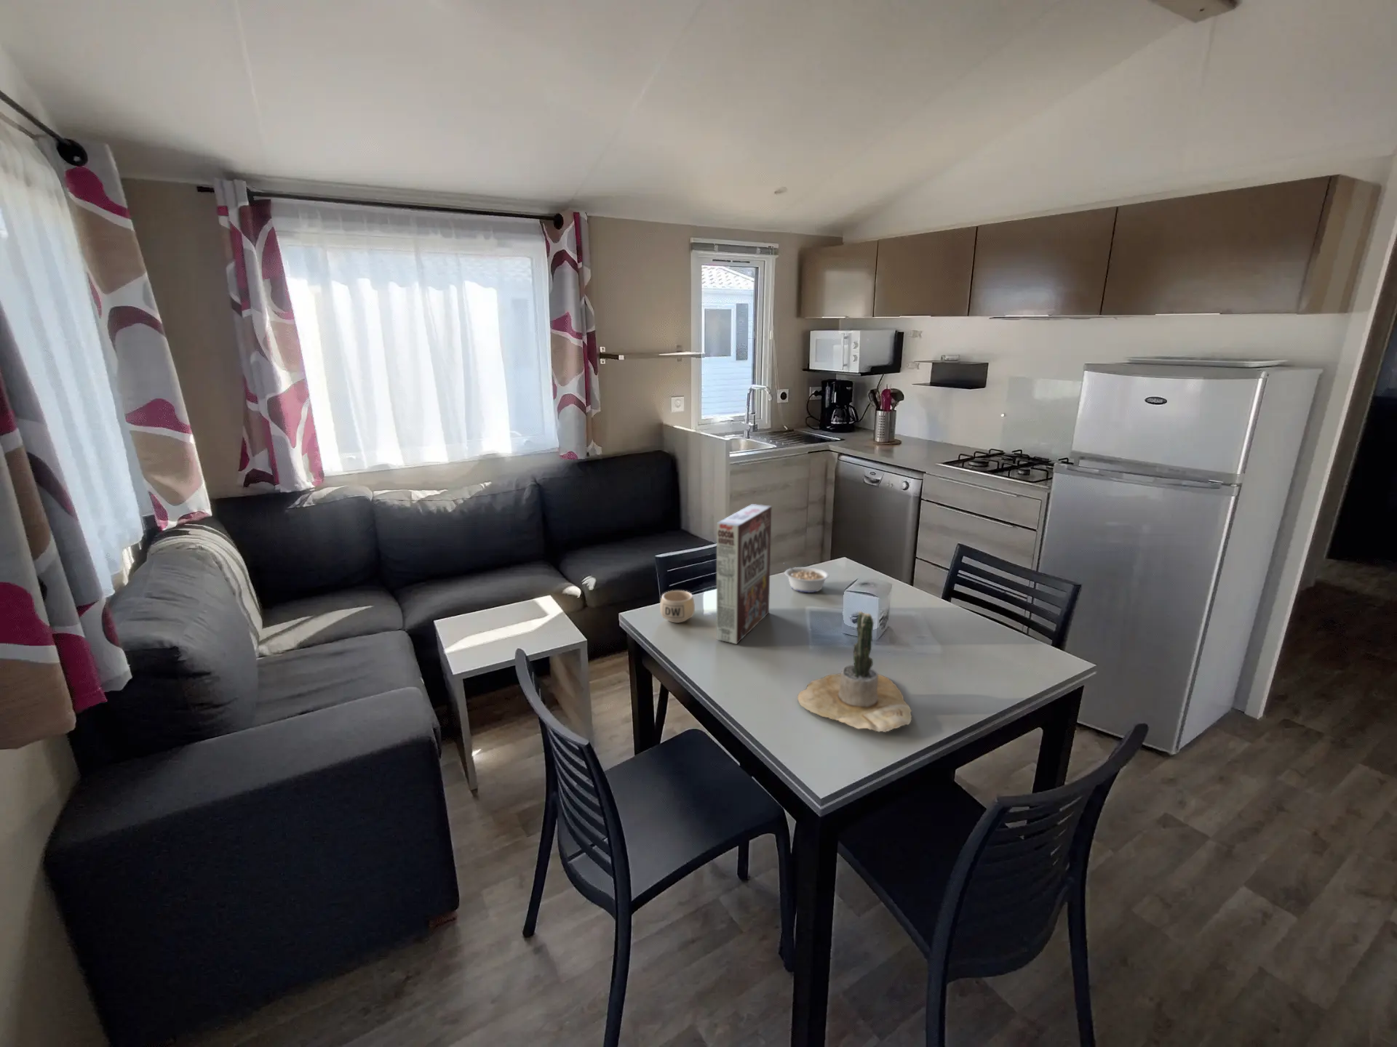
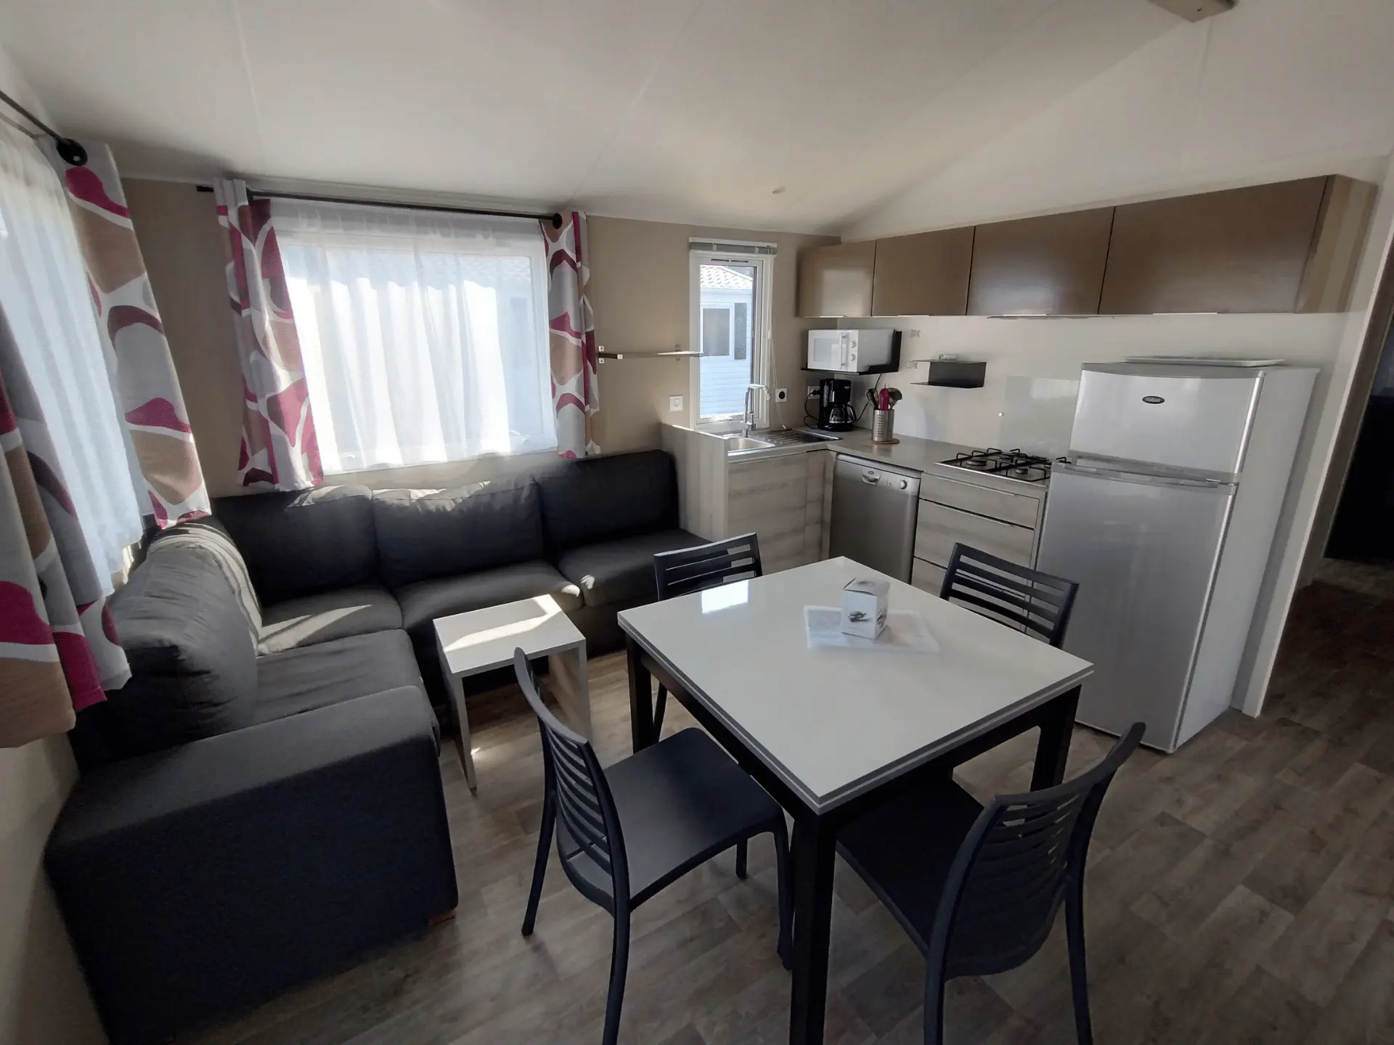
- legume [783,562,829,593]
- cereal box [716,503,772,644]
- potted cactus [796,610,912,732]
- mug [659,589,695,624]
